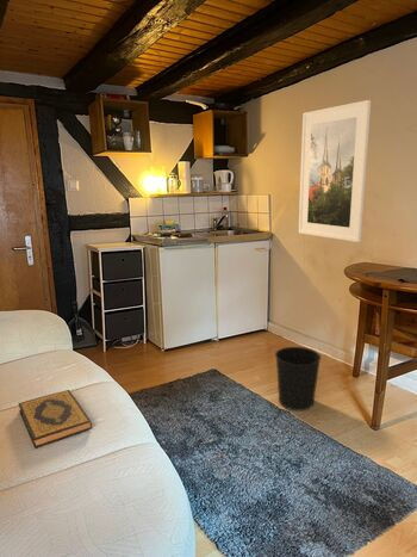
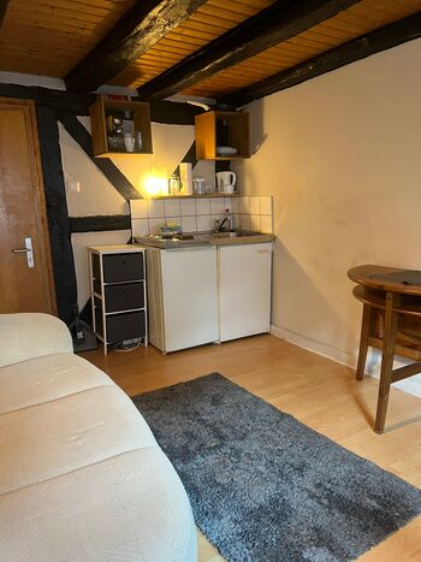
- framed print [298,99,372,243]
- wastebasket [274,346,322,413]
- hardback book [17,389,93,450]
